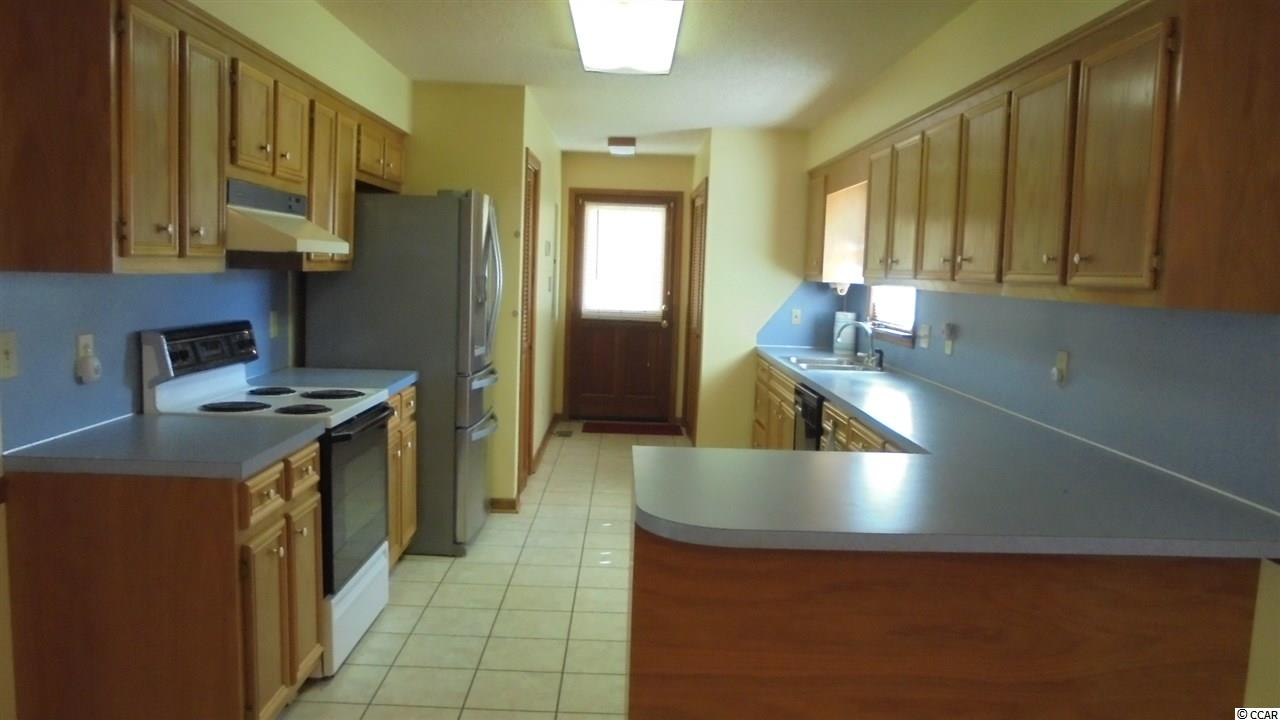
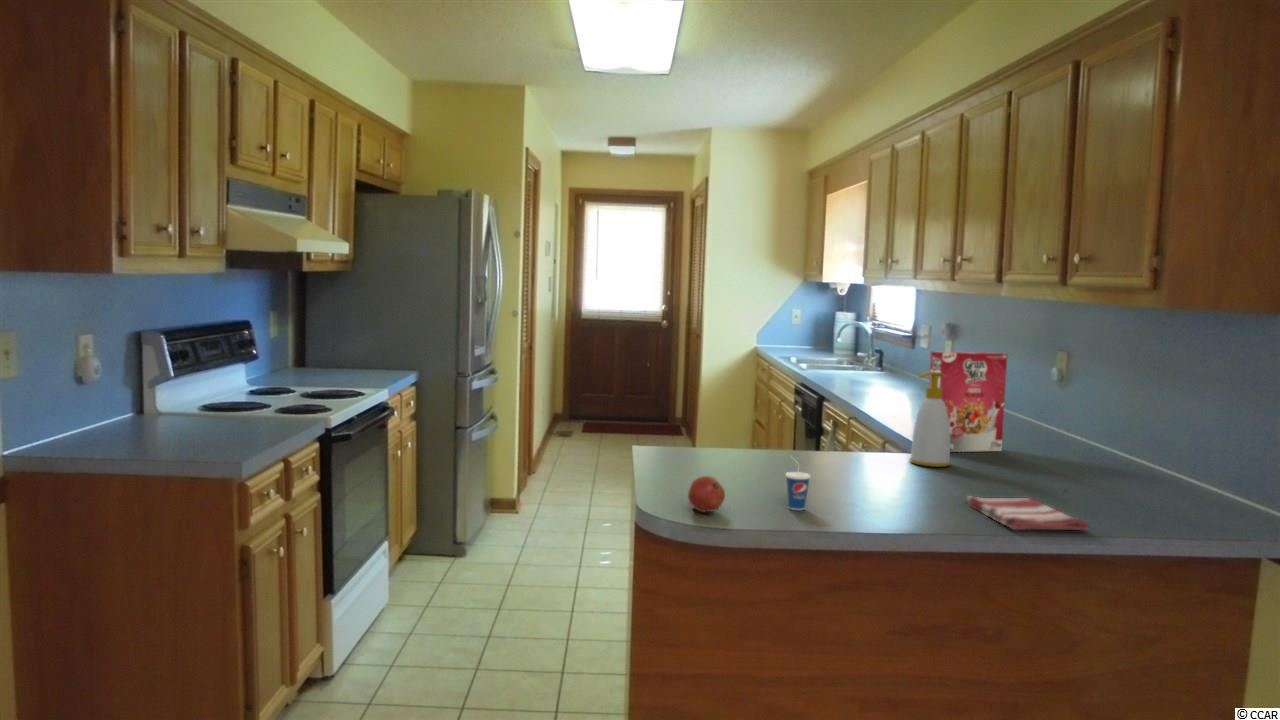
+ cereal box [928,350,1009,453]
+ cup [784,454,812,511]
+ dish towel [964,495,1090,531]
+ fruit [687,475,726,513]
+ soap bottle [908,370,952,468]
